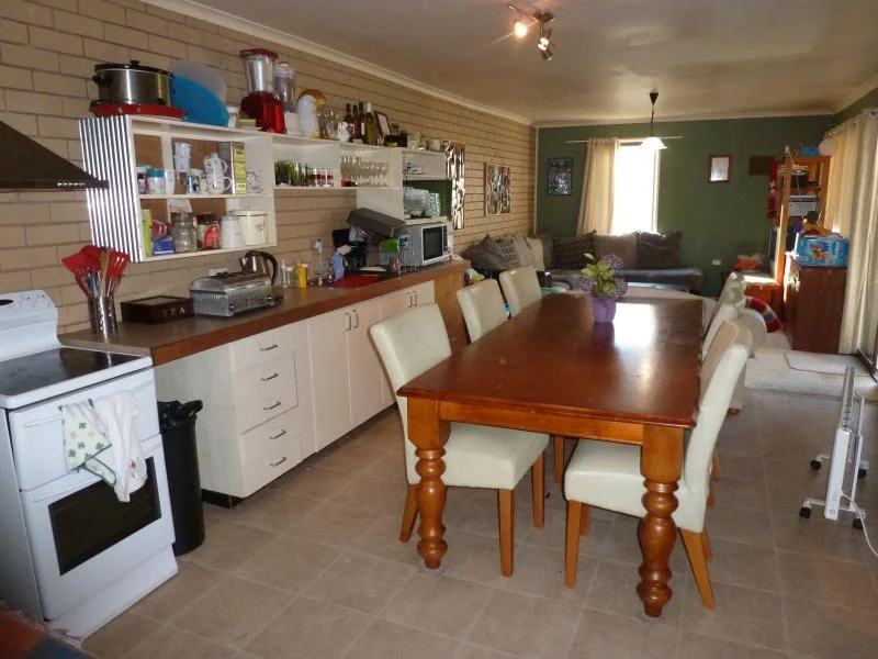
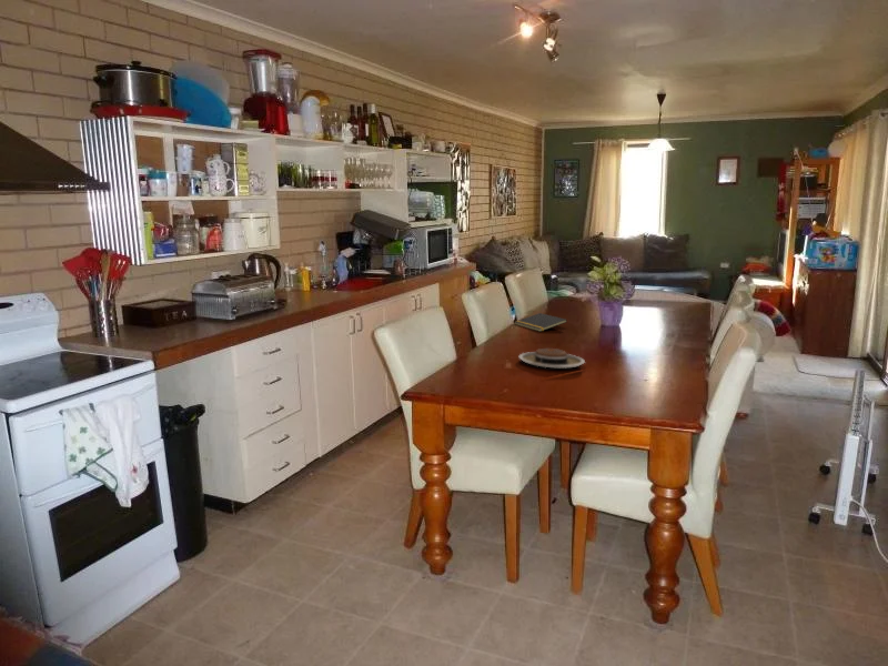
+ notepad [514,312,568,333]
+ plate [518,347,586,369]
